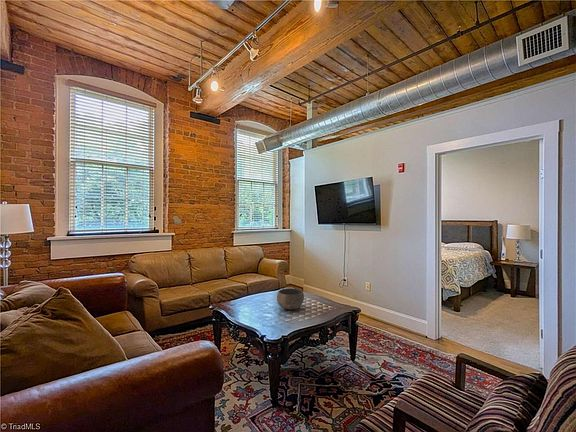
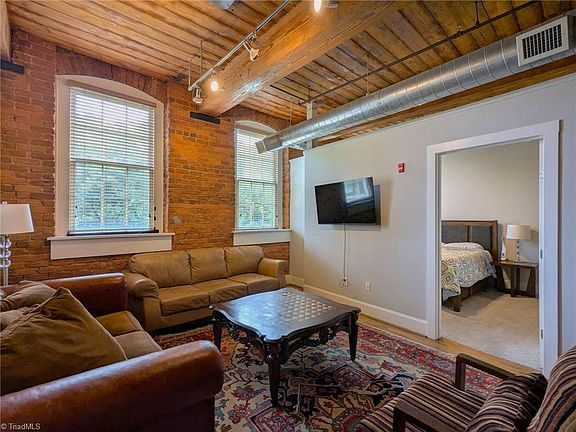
- bowl [276,287,305,311]
